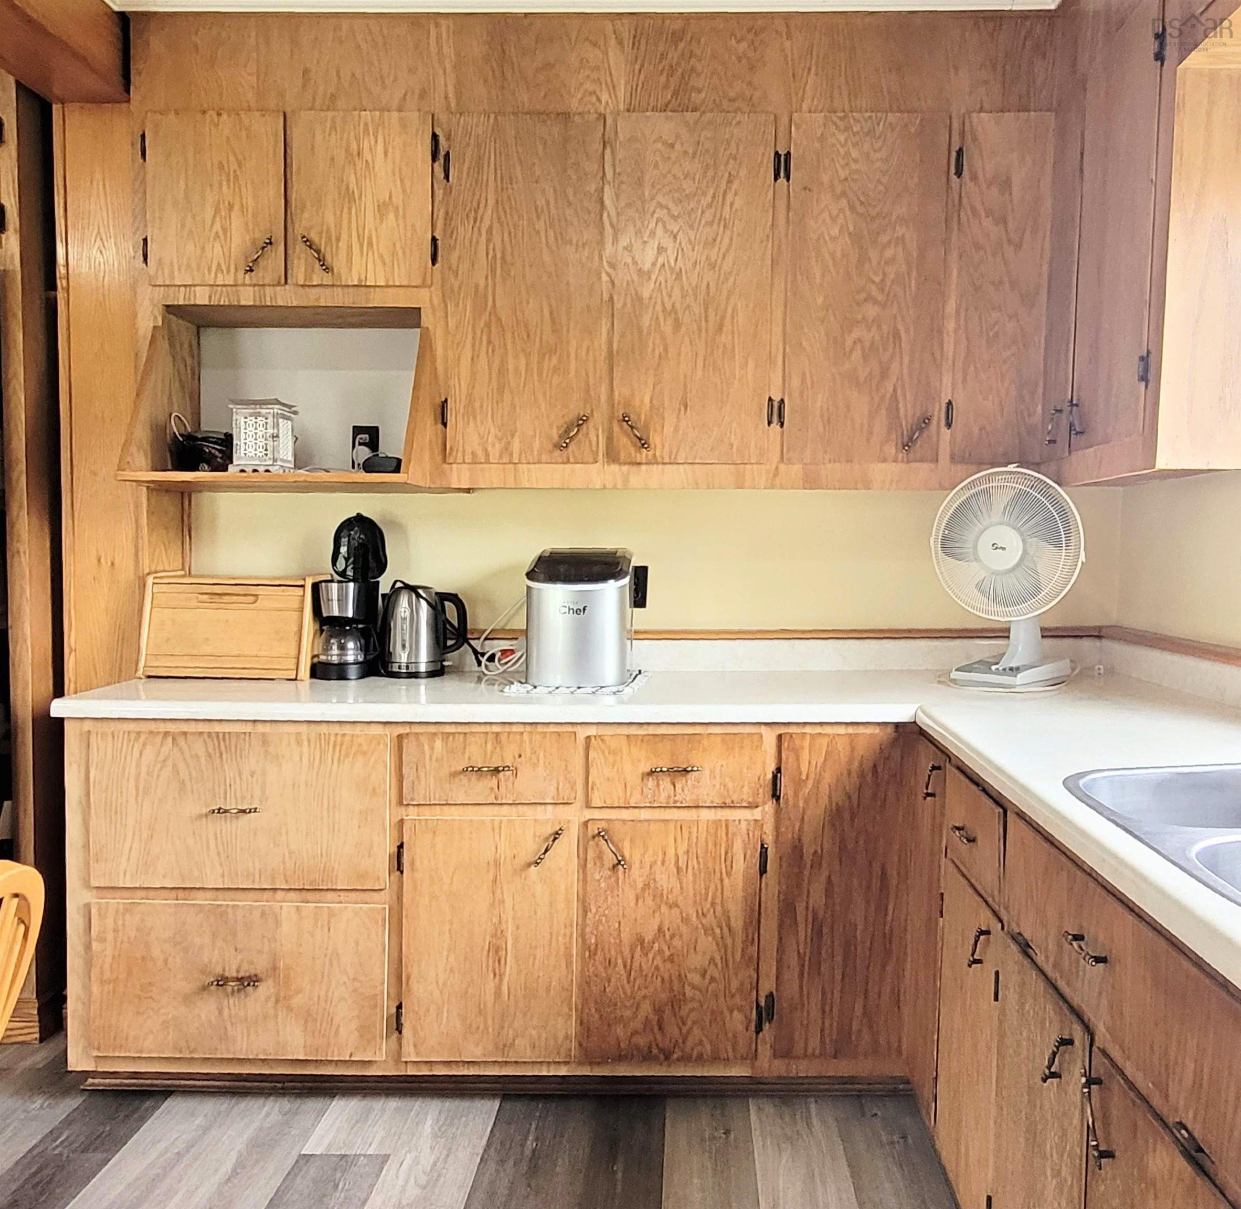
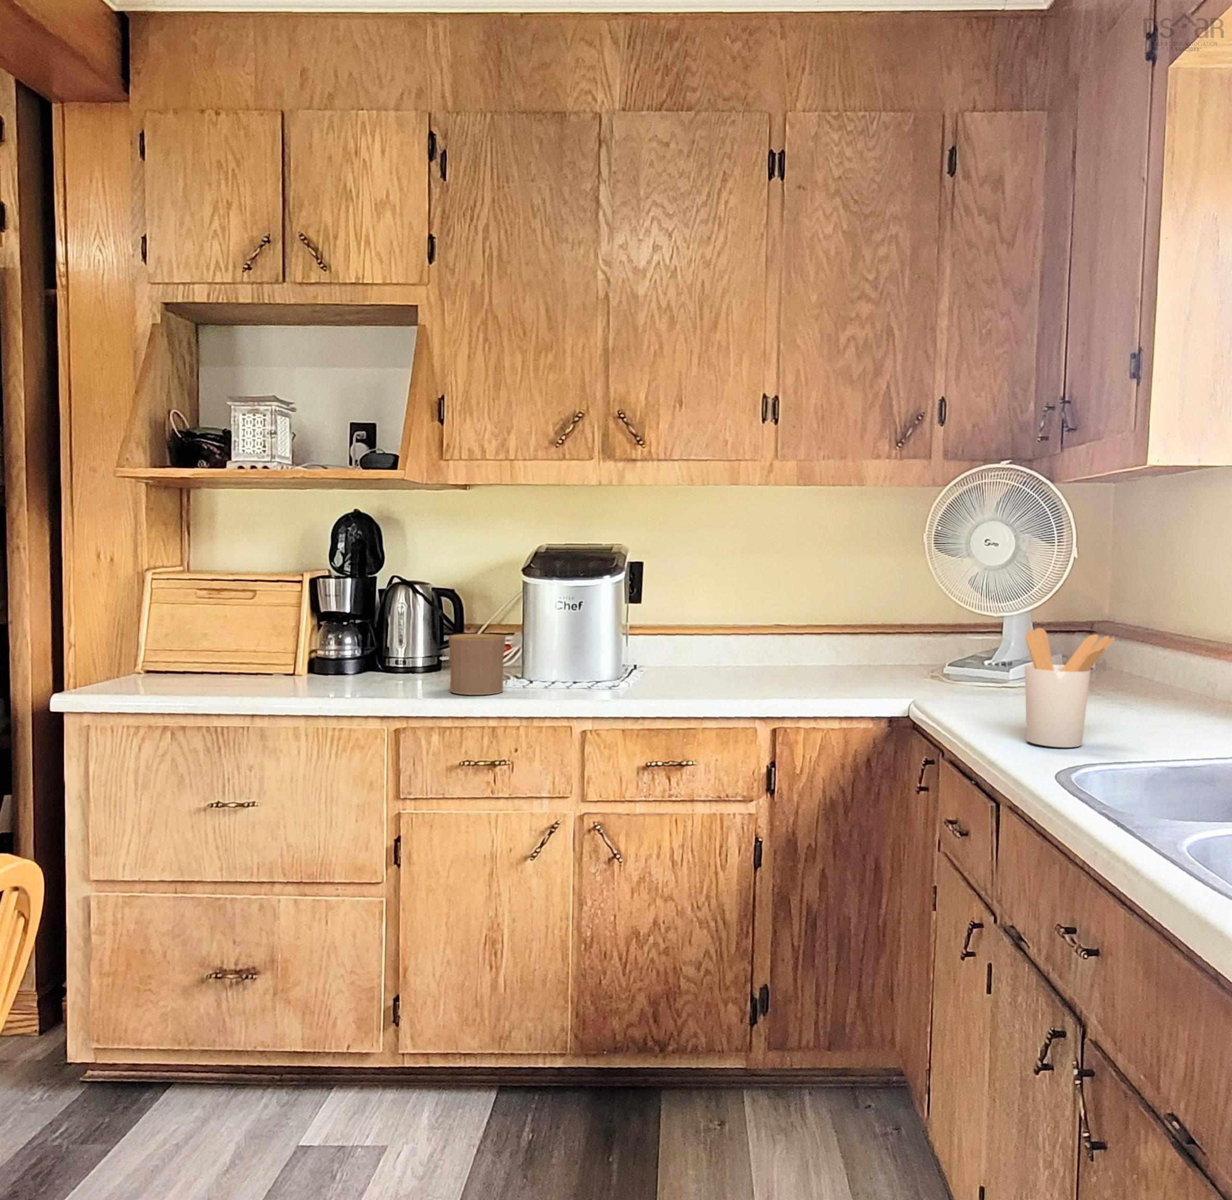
+ cup [448,634,506,695]
+ utensil holder [1024,628,1115,748]
